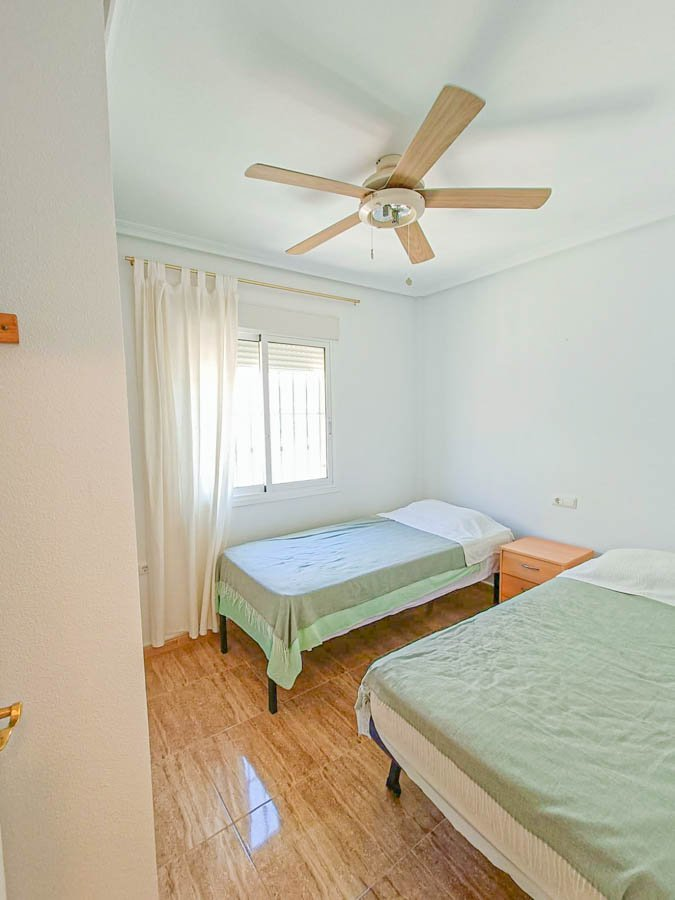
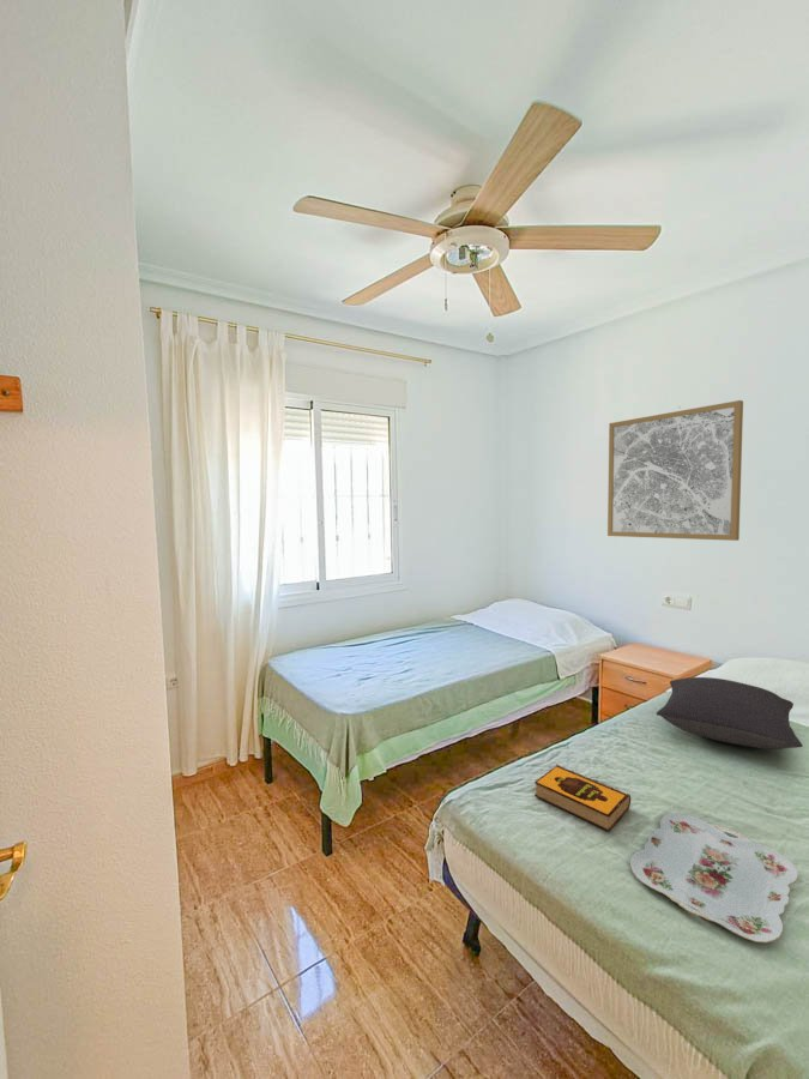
+ pillow [656,676,804,751]
+ hardback book [533,764,632,832]
+ serving tray [629,813,799,944]
+ wall art [606,399,744,542]
